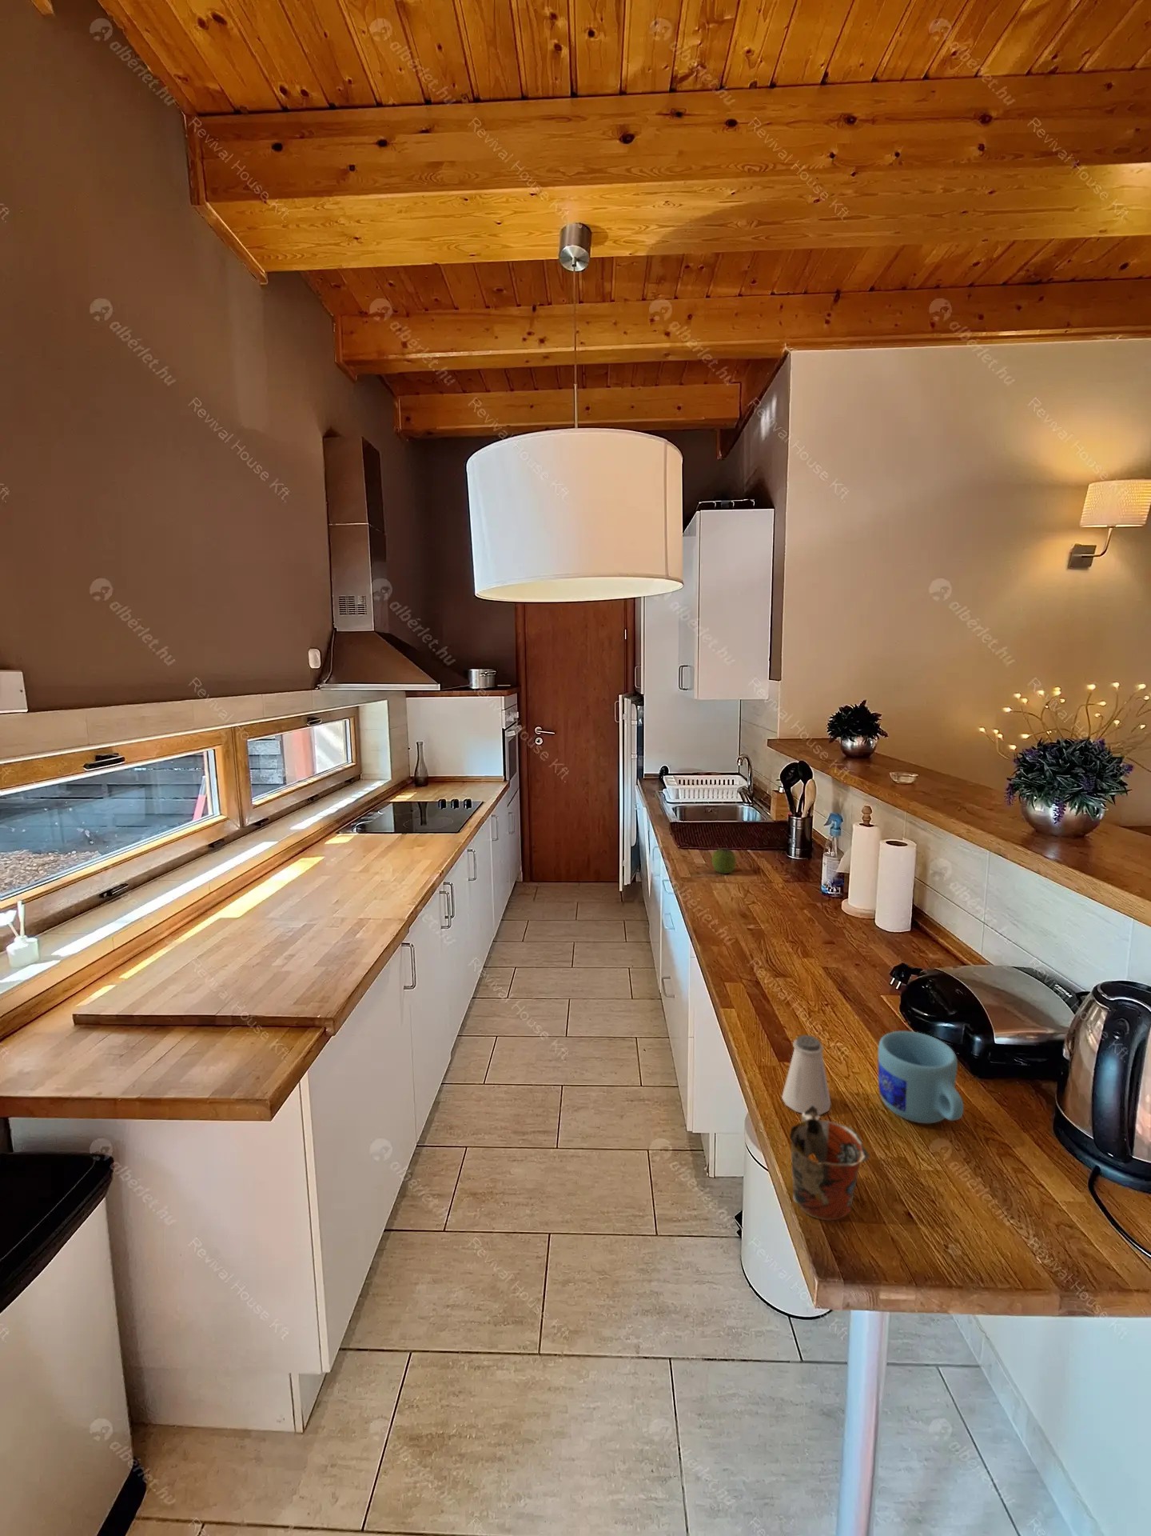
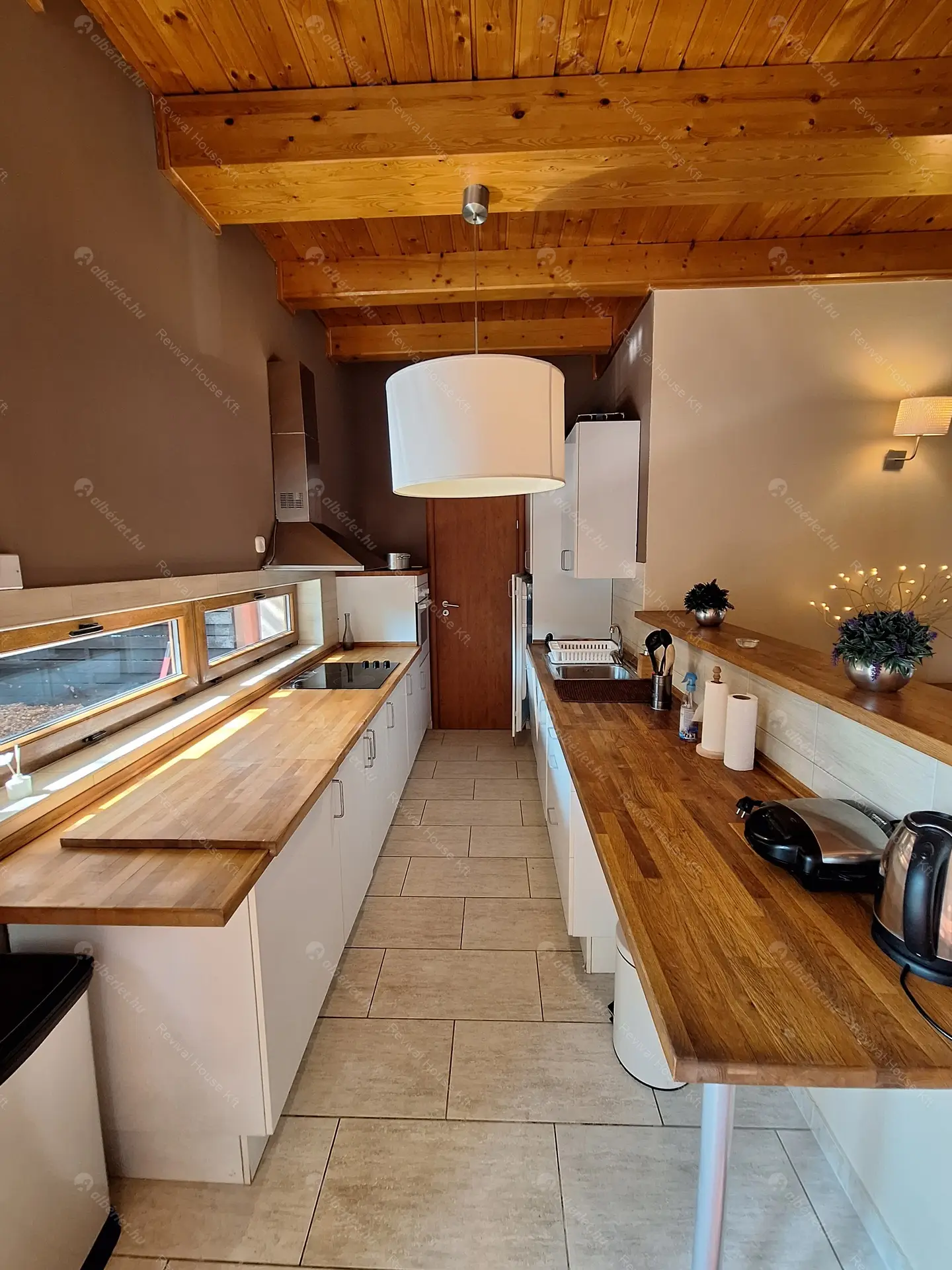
- mug [878,1030,965,1124]
- apple [711,848,738,874]
- saltshaker [781,1034,832,1115]
- mug [789,1107,871,1220]
